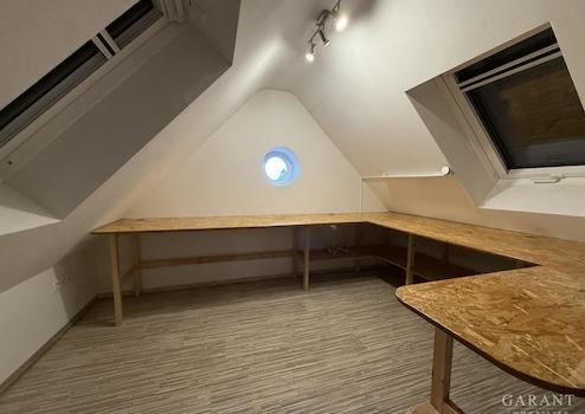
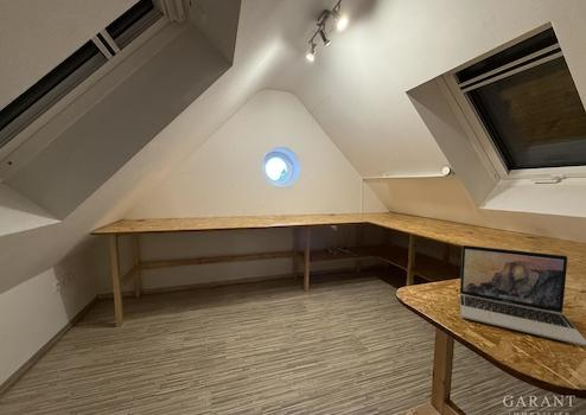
+ laptop [459,244,586,347]
